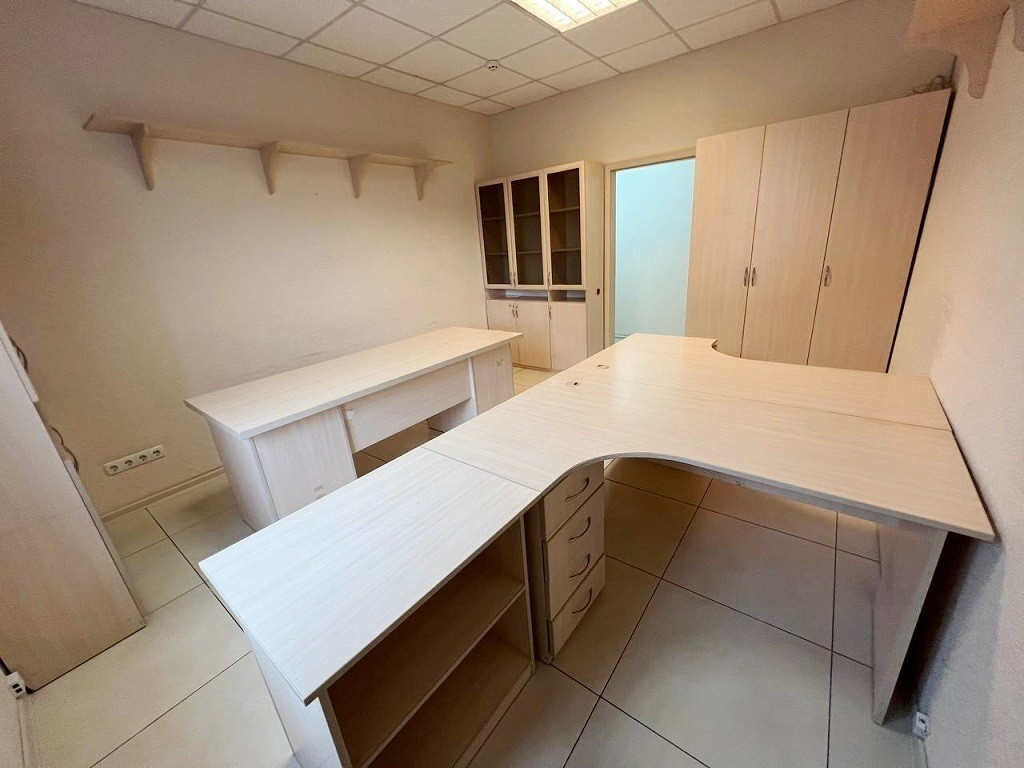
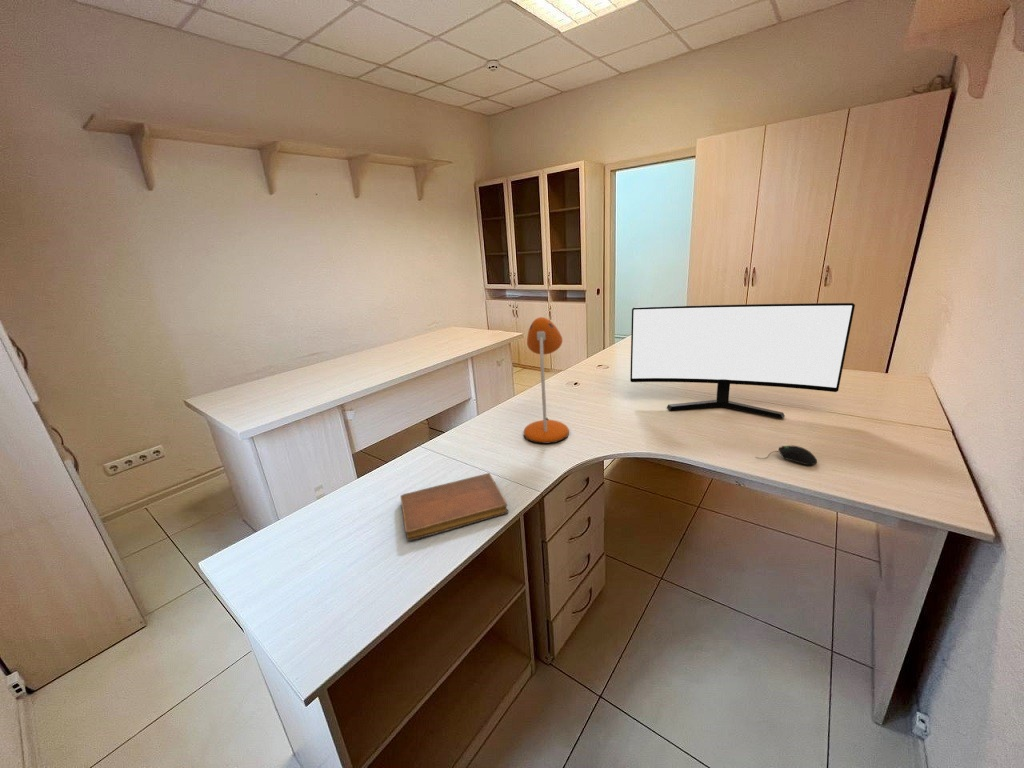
+ desk lamp [523,316,570,445]
+ computer mouse [754,445,818,466]
+ notebook [400,472,509,542]
+ monitor [629,302,856,420]
